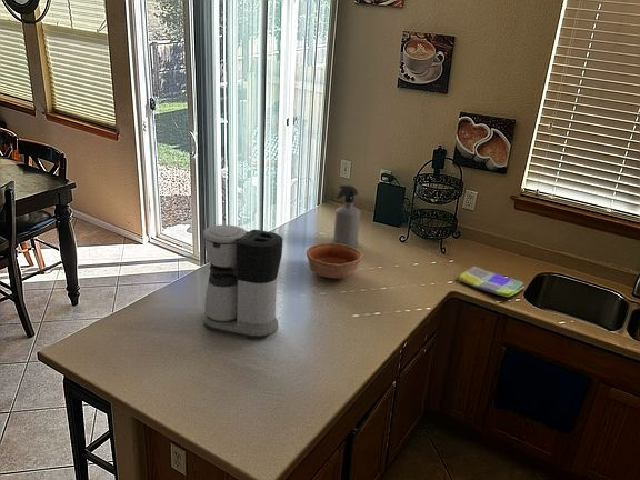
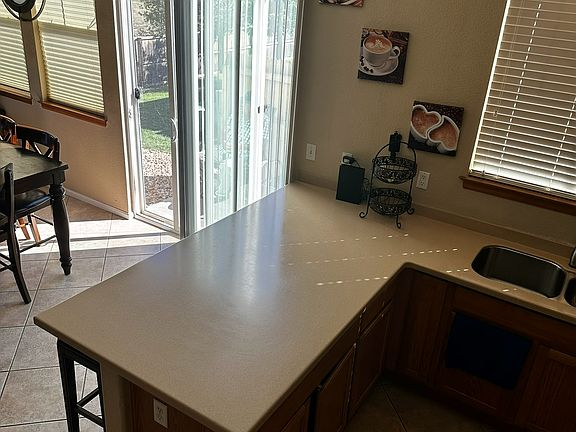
- bowl [306,242,363,280]
- coffee maker [201,223,283,341]
- dish towel [456,266,526,298]
- spray bottle [332,183,361,249]
